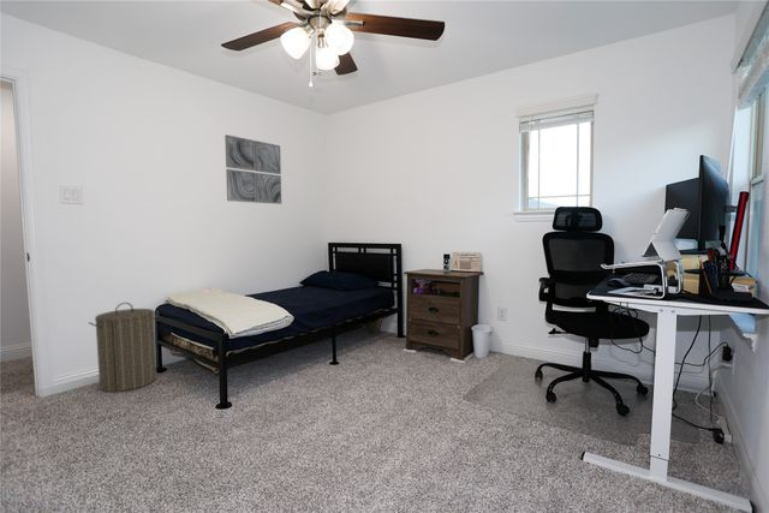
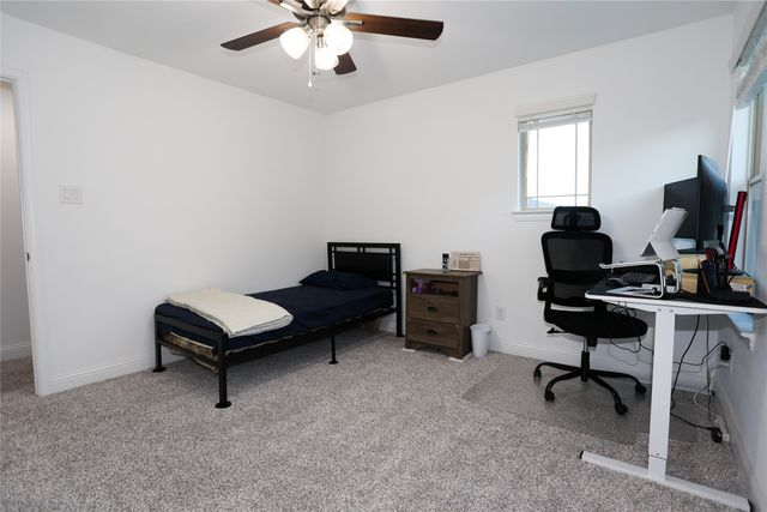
- wall art [223,133,282,205]
- laundry hamper [88,302,160,393]
